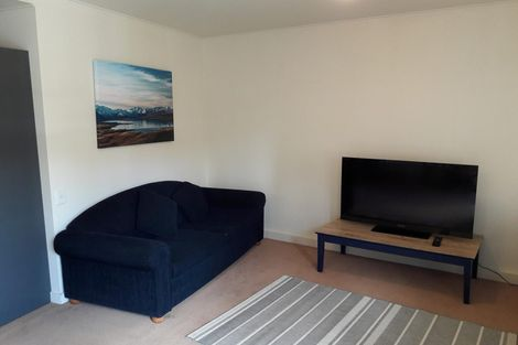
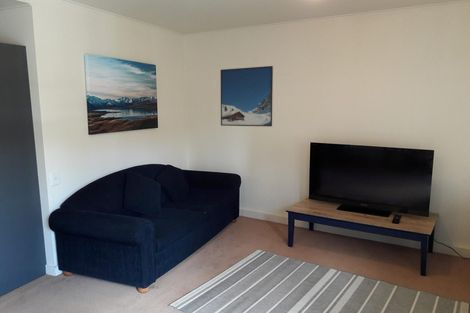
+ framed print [220,65,274,127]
